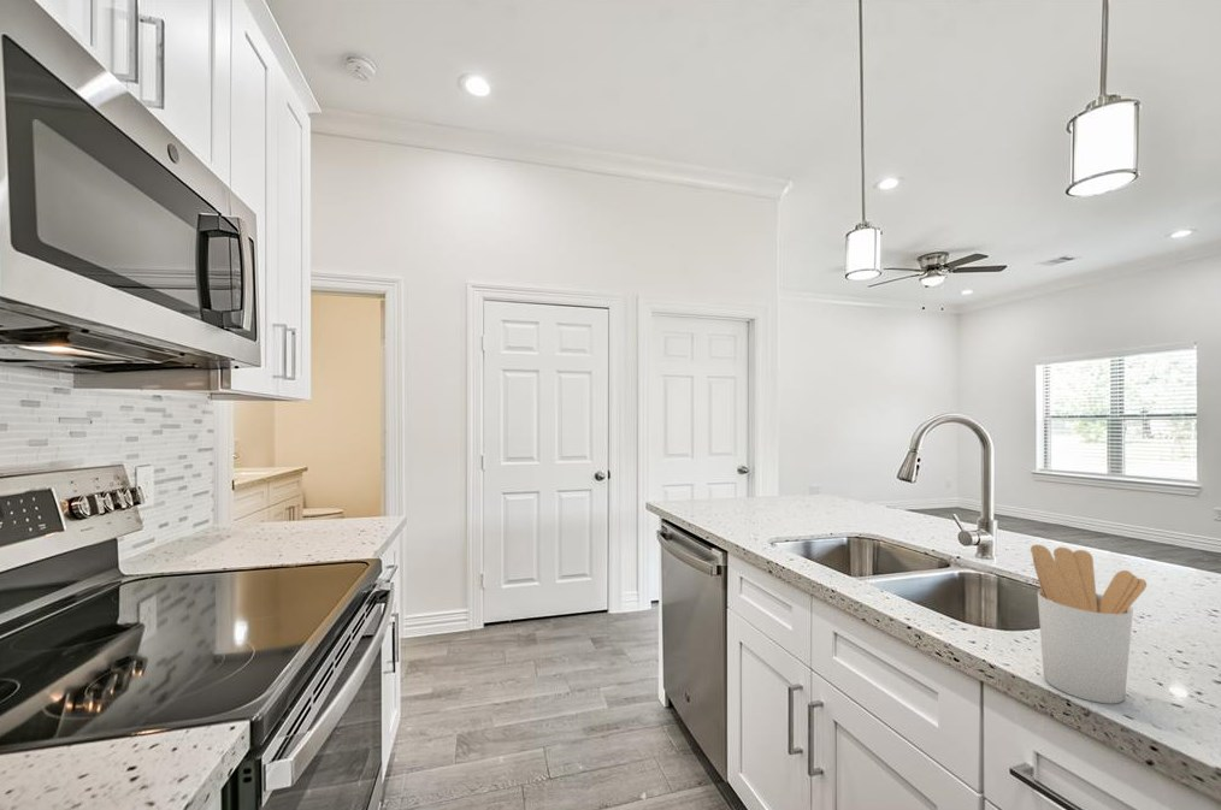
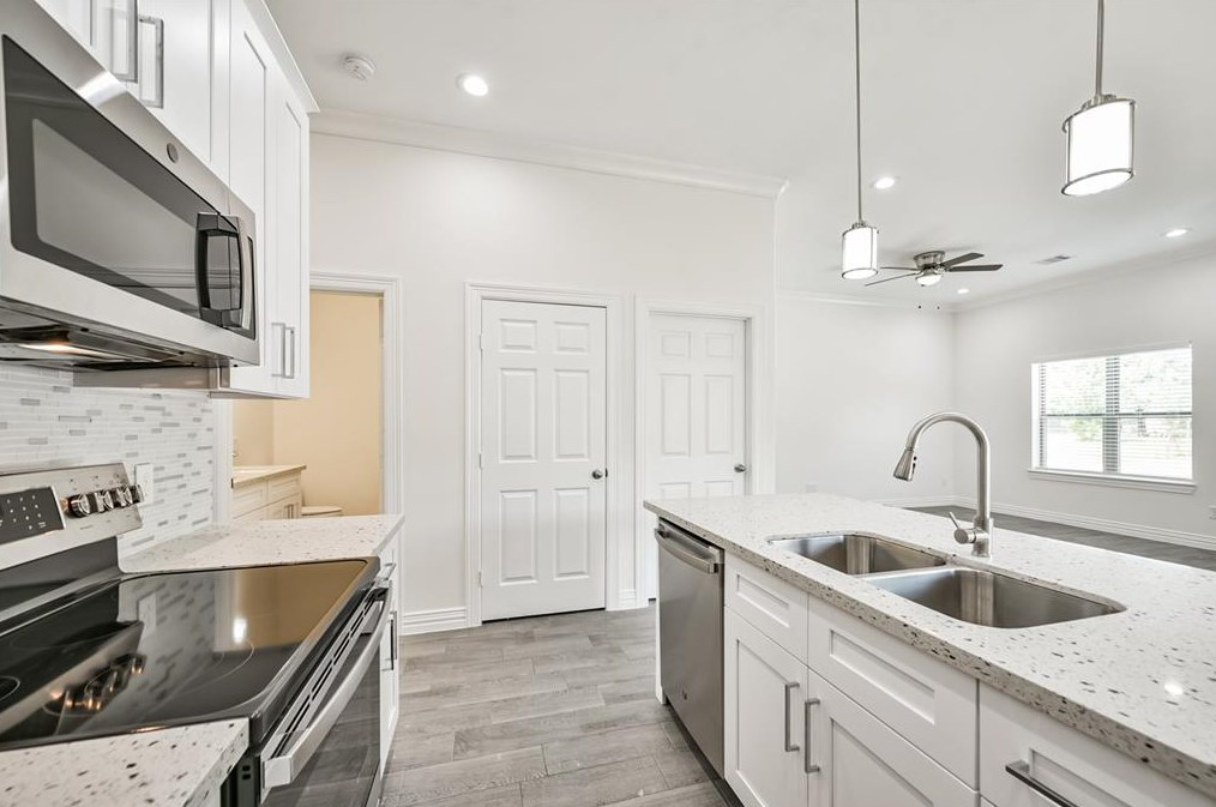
- utensil holder [1030,544,1148,705]
